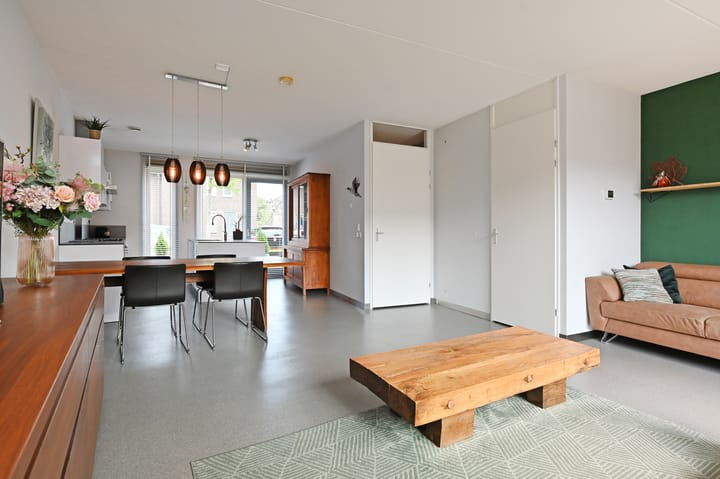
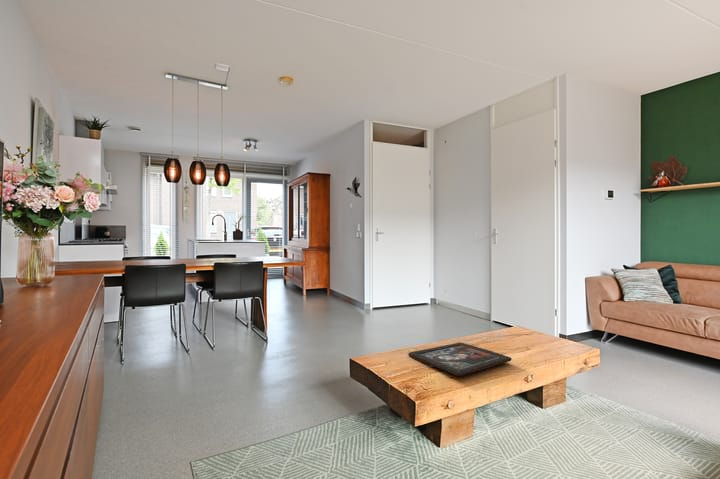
+ religious icon [407,341,513,377]
